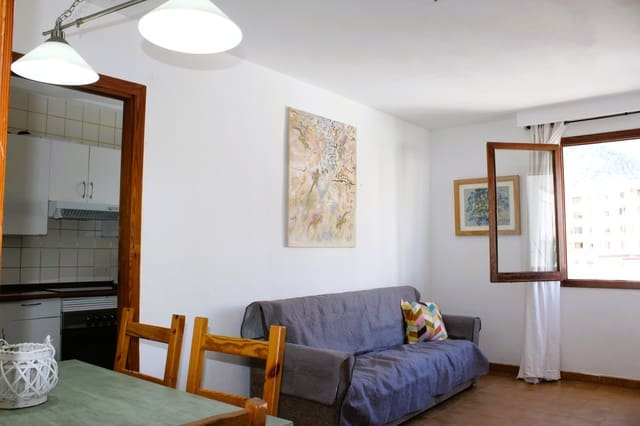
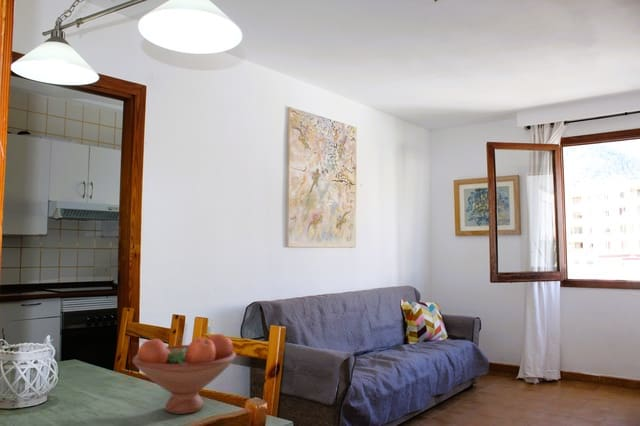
+ fruit bowl [132,333,237,415]
